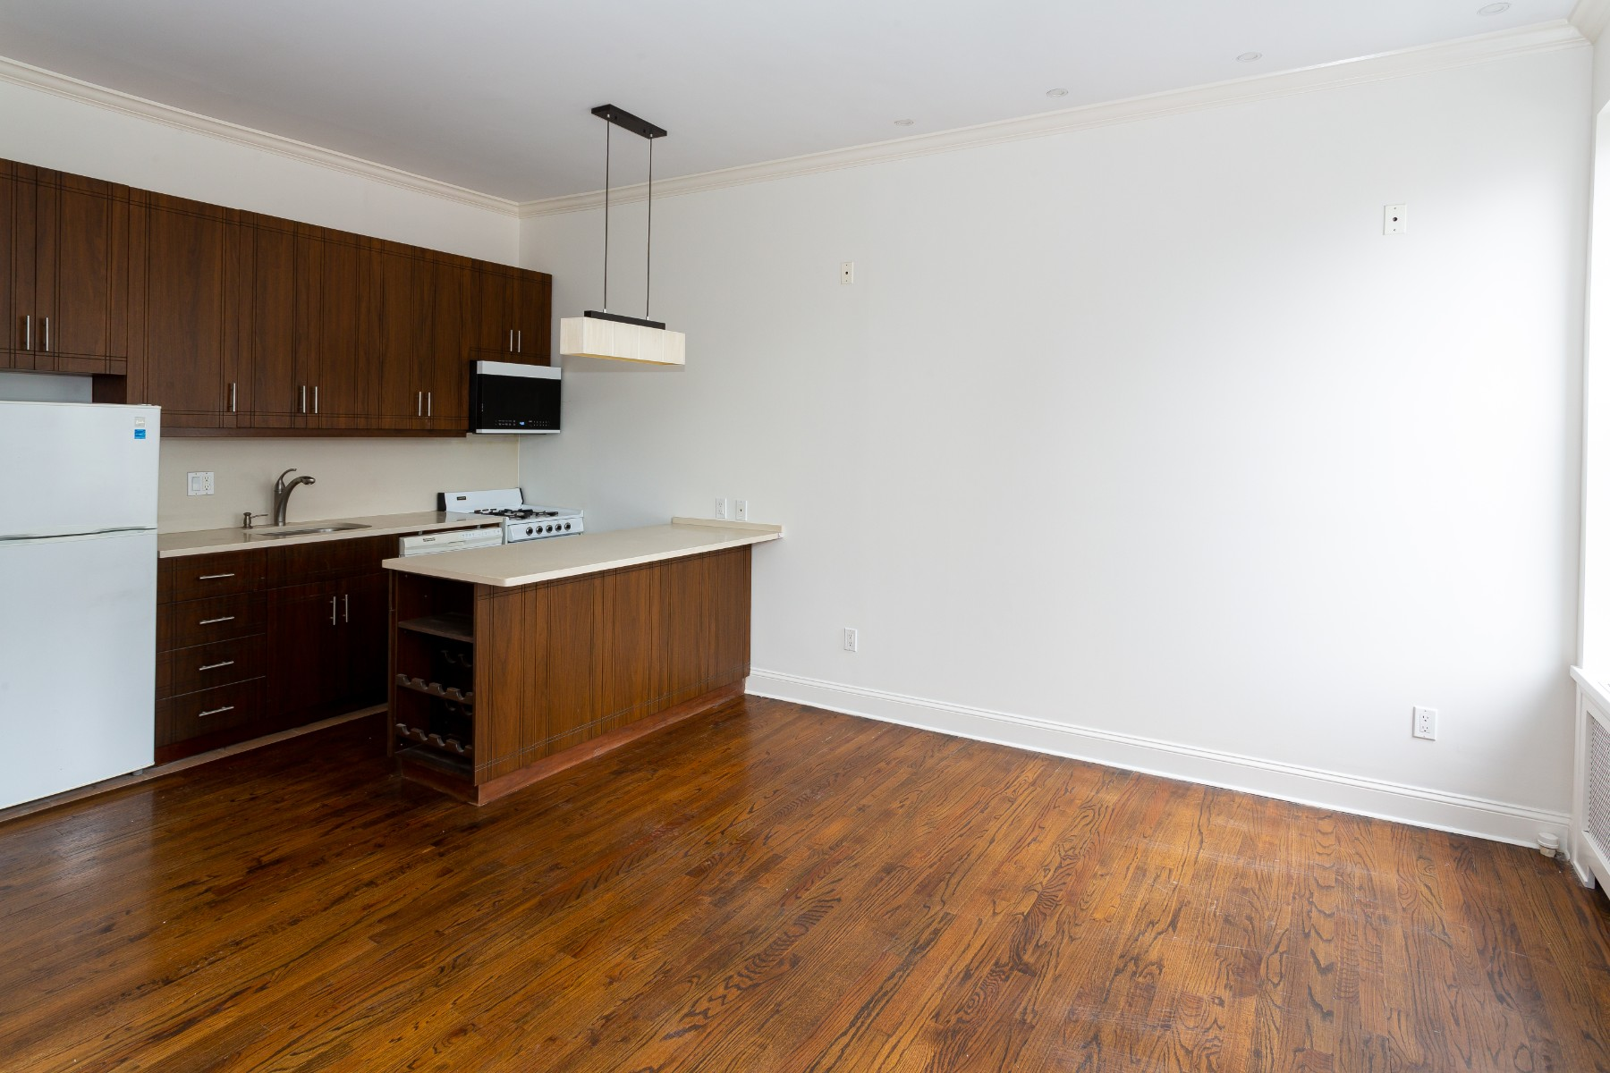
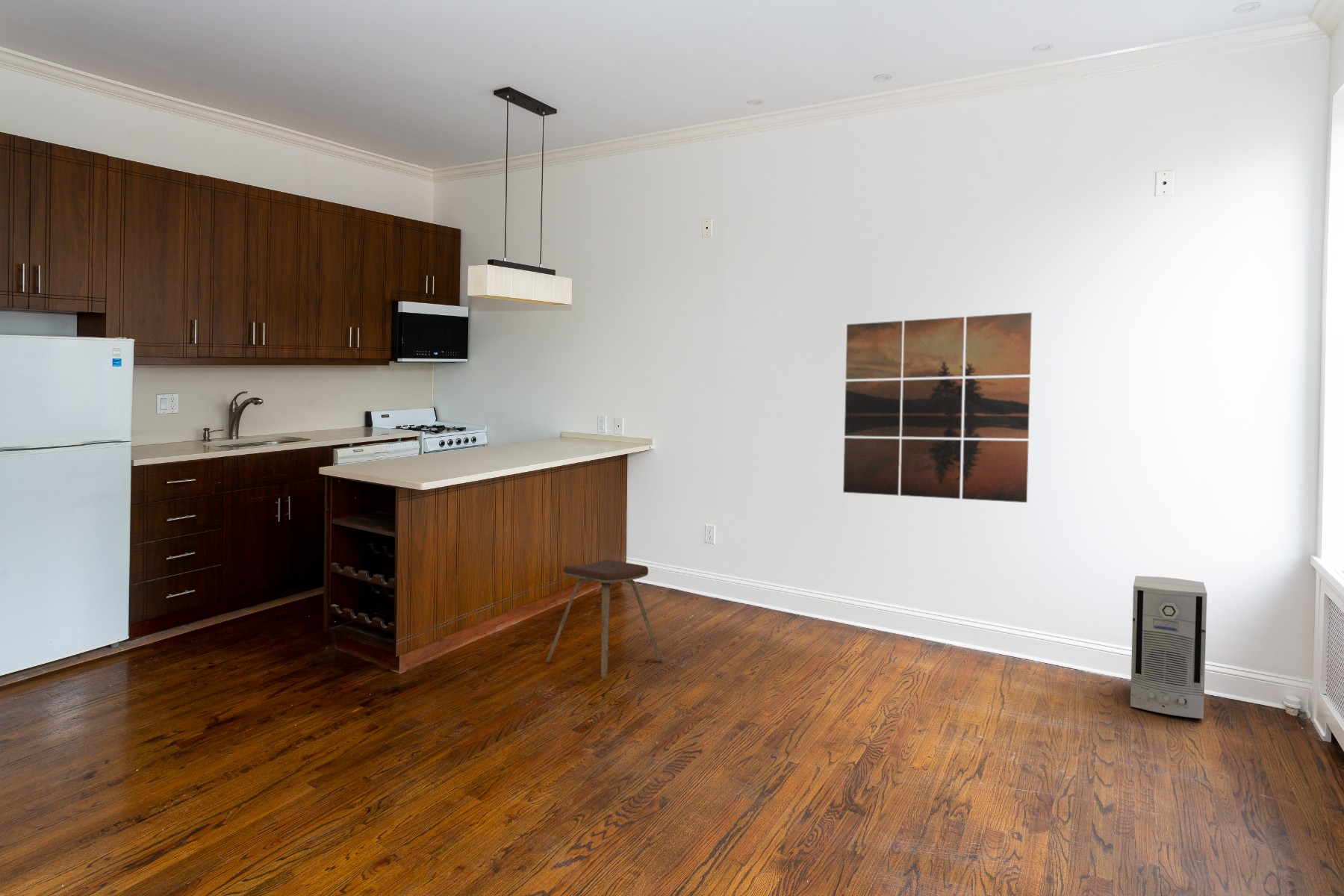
+ music stool [545,559,662,680]
+ air purifier [1130,575,1207,720]
+ wall art [842,312,1033,503]
